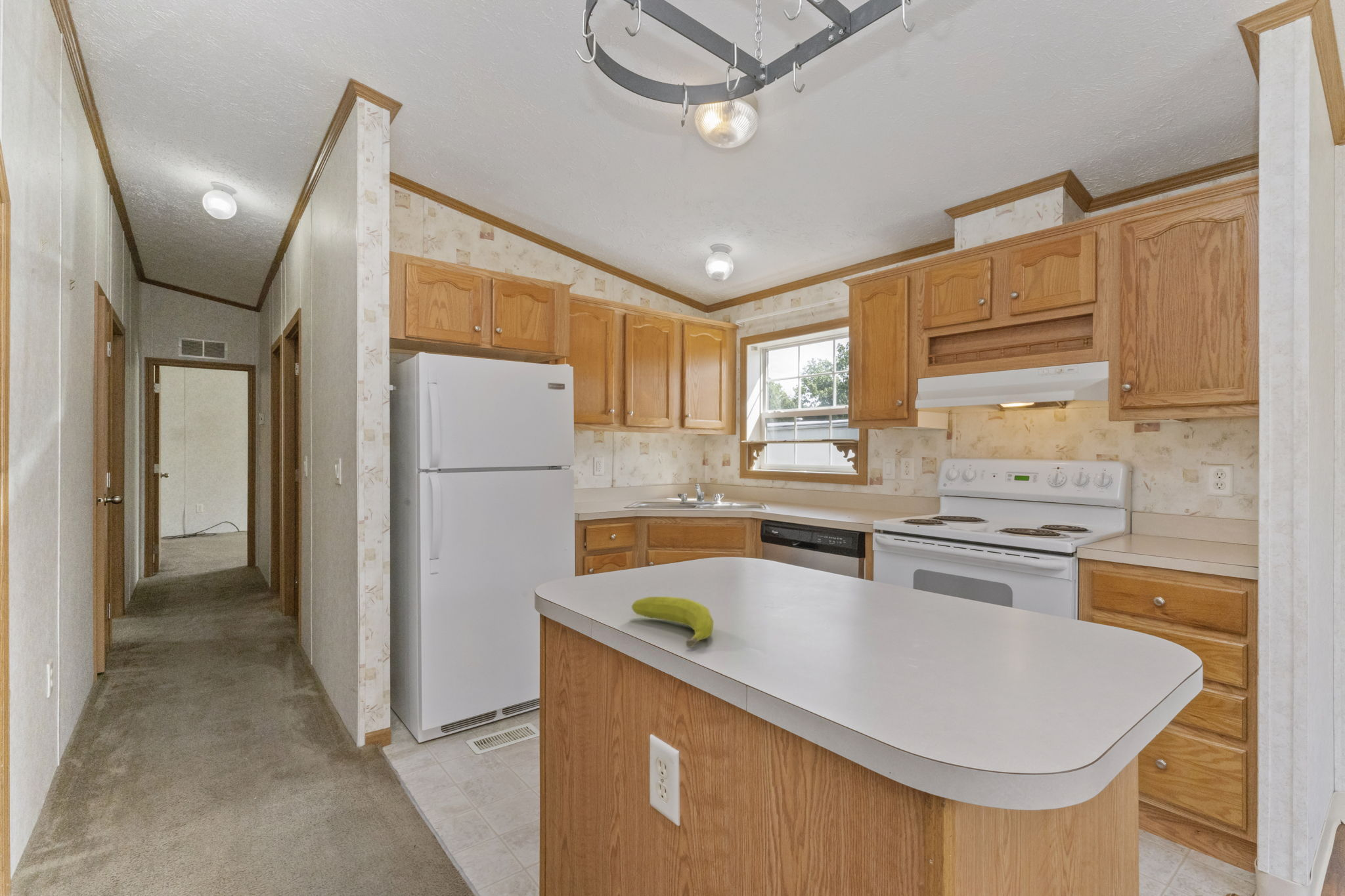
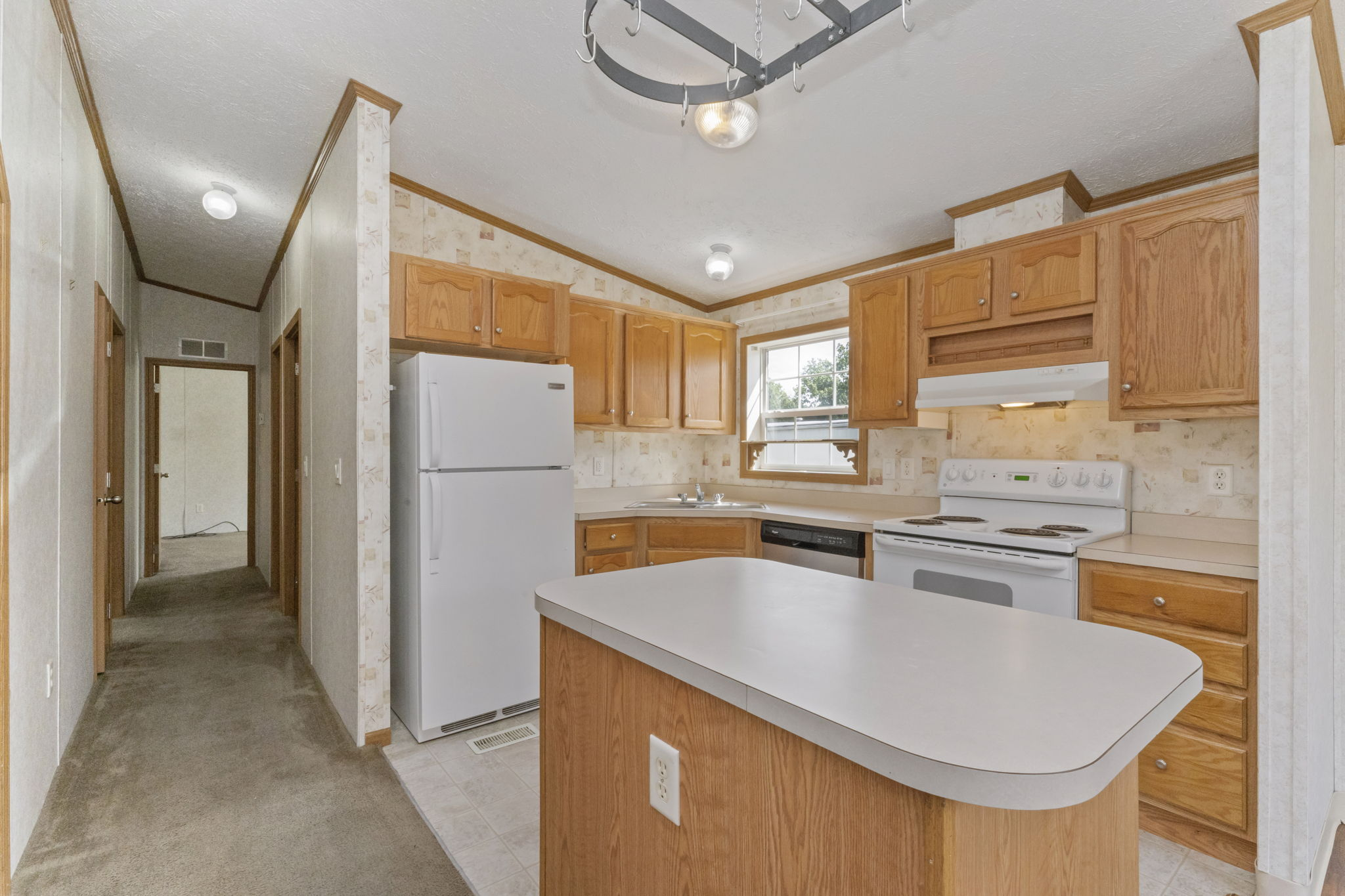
- fruit [631,596,714,648]
